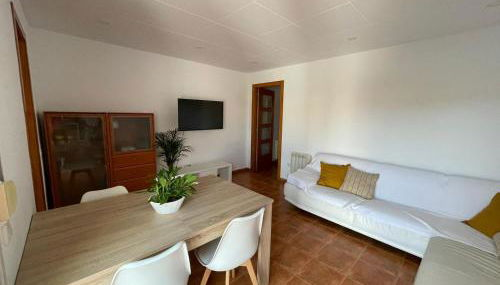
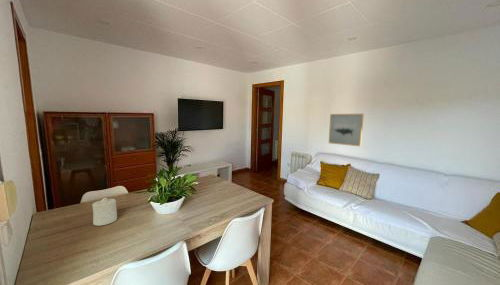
+ candle [91,197,118,227]
+ wall art [328,113,365,147]
